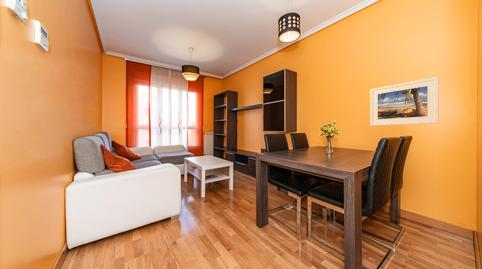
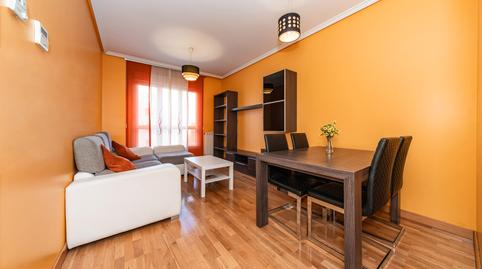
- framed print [369,76,440,127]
